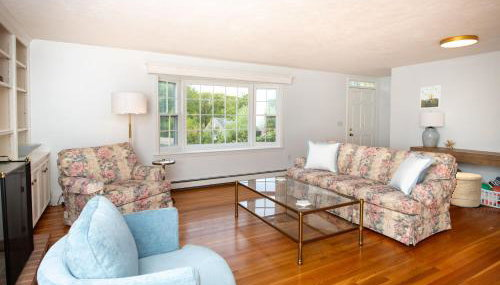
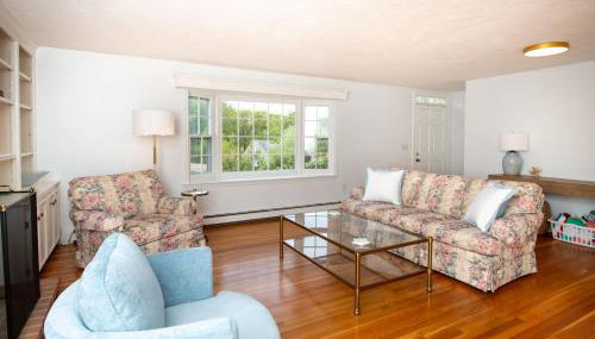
- woven basket [450,171,483,208]
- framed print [419,84,441,109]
